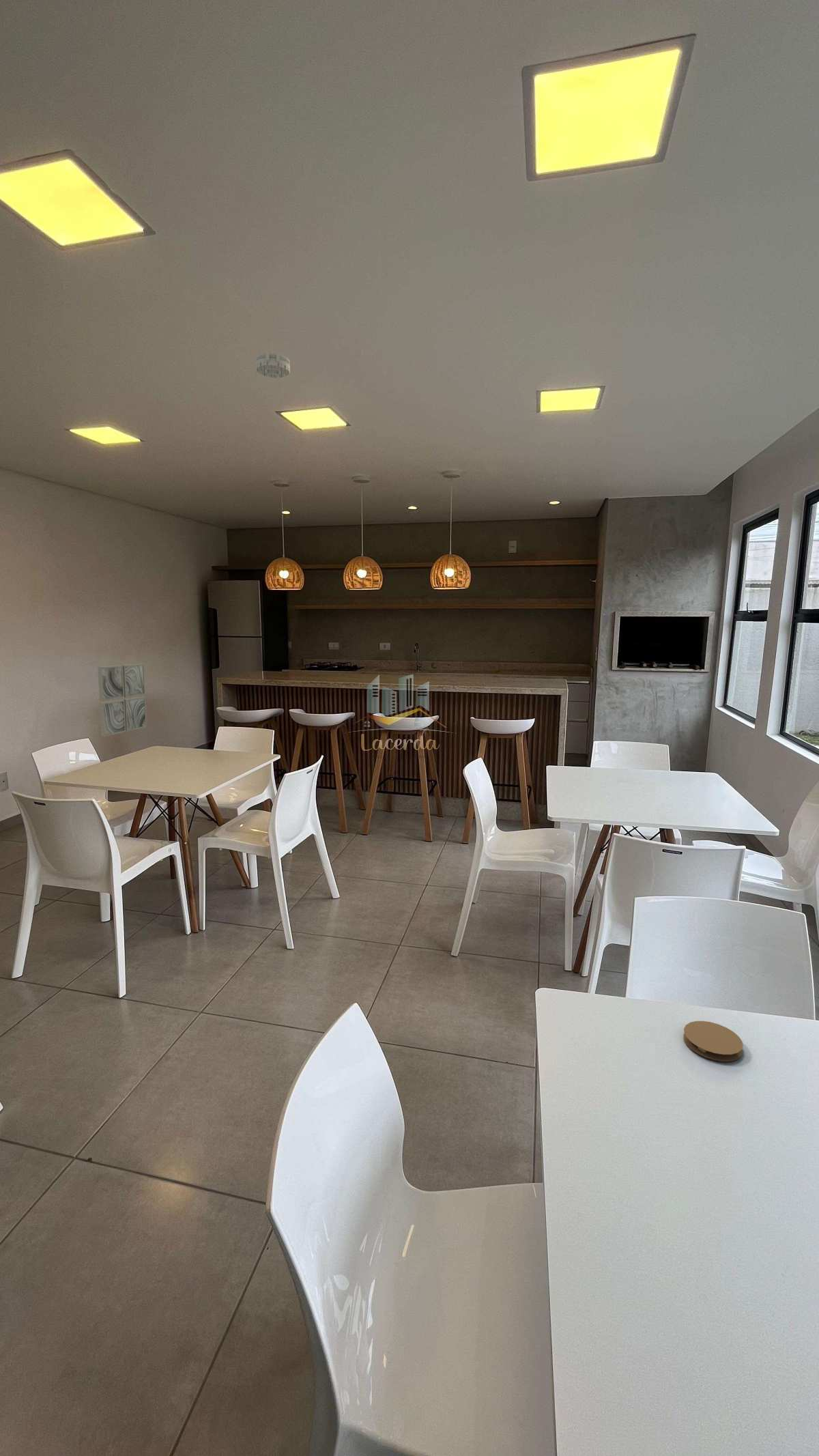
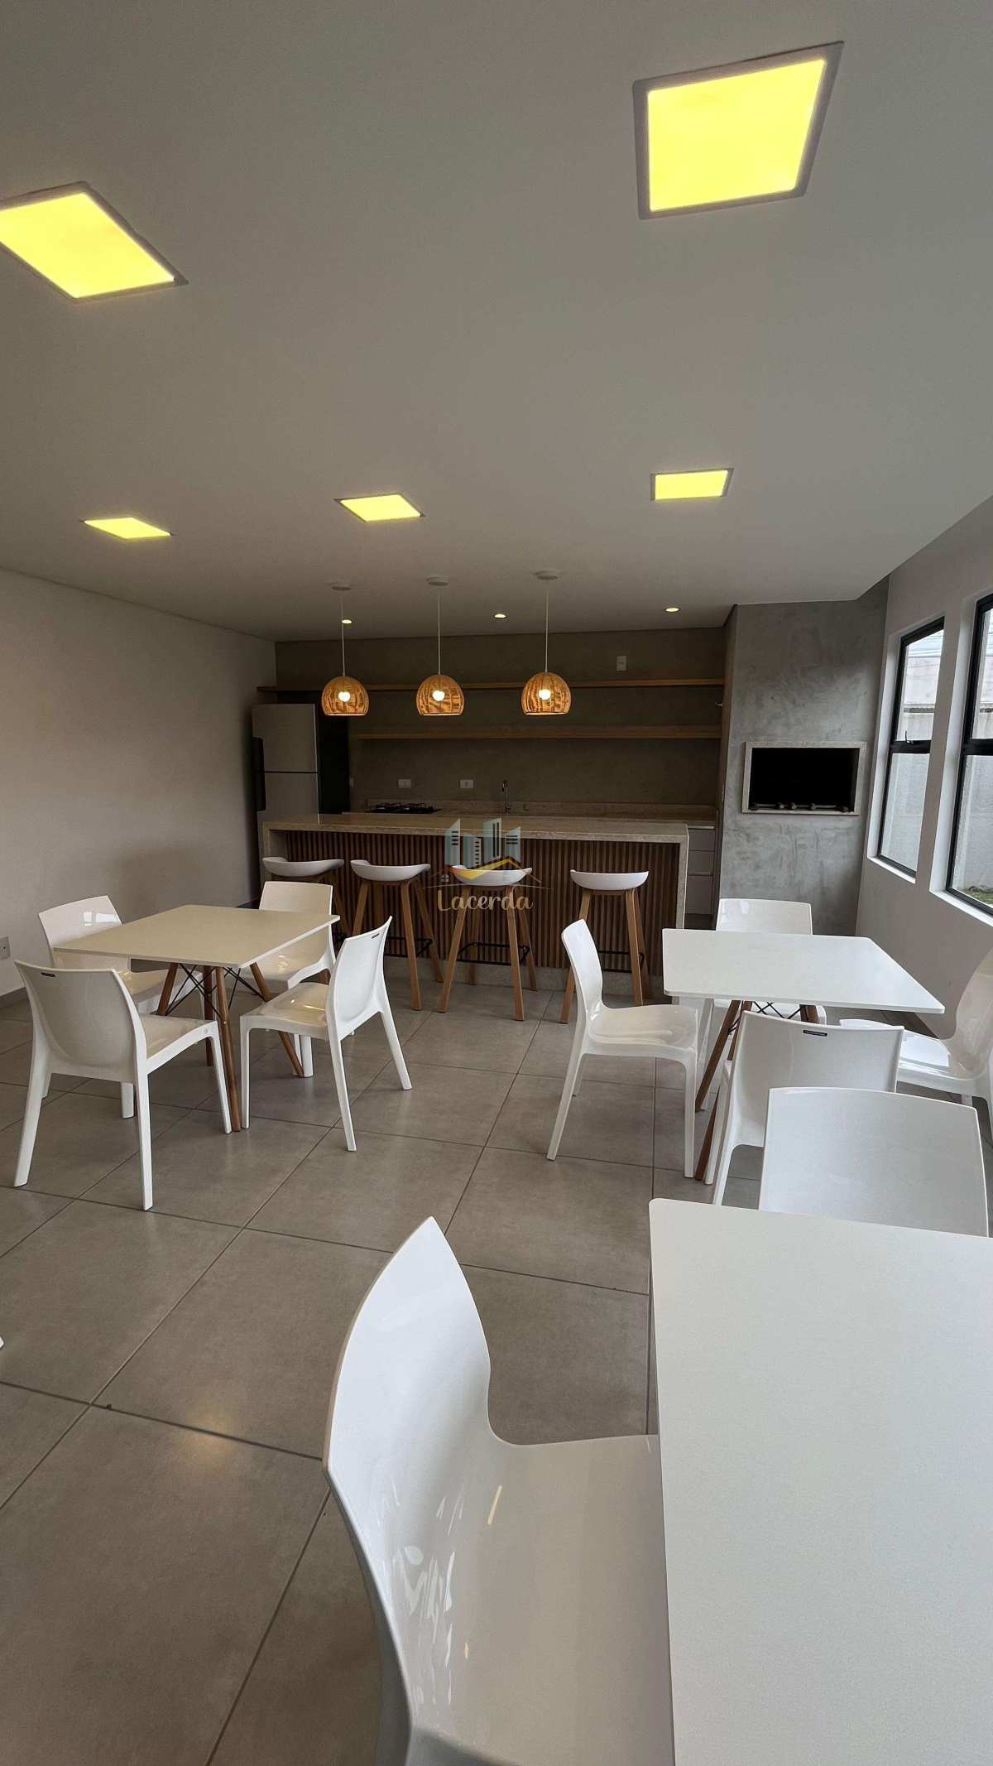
- coaster [682,1020,744,1062]
- wall art [97,663,147,737]
- smoke detector [255,352,291,379]
